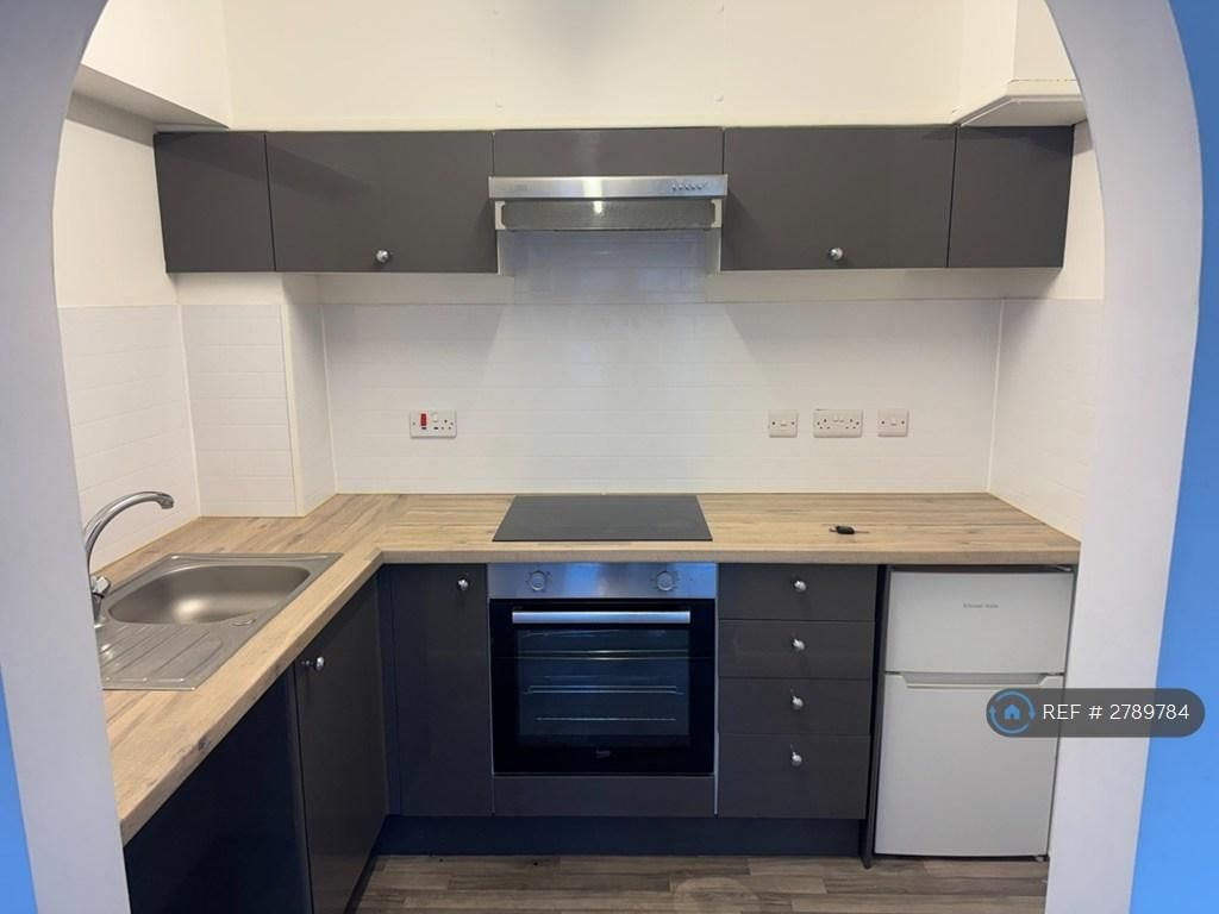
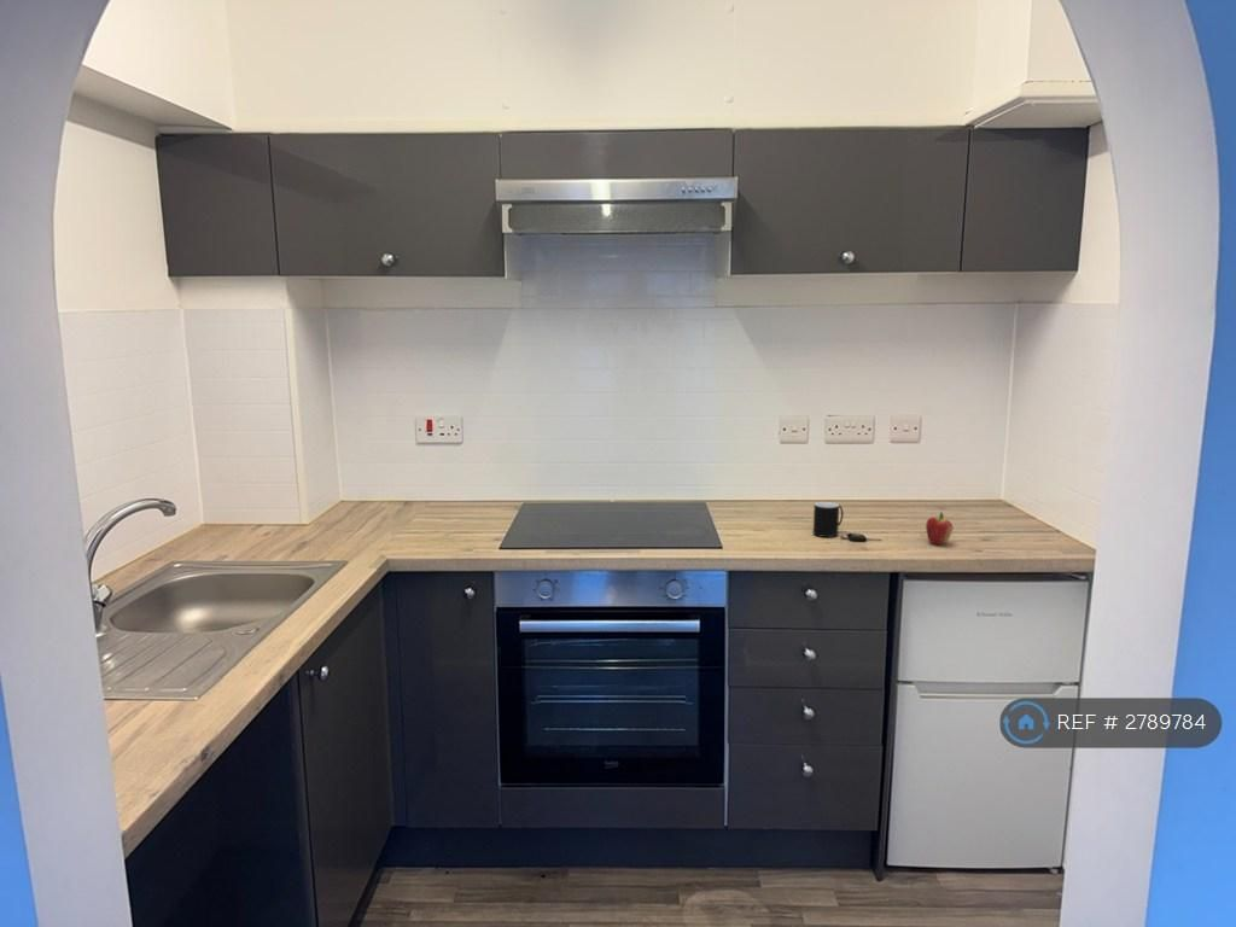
+ cup [812,501,845,538]
+ fruit [925,509,954,546]
